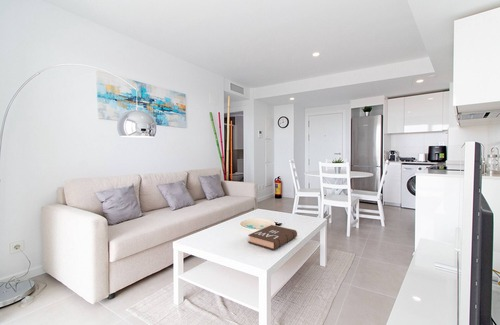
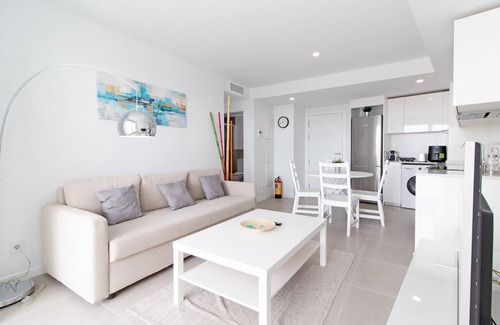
- book [247,224,298,251]
